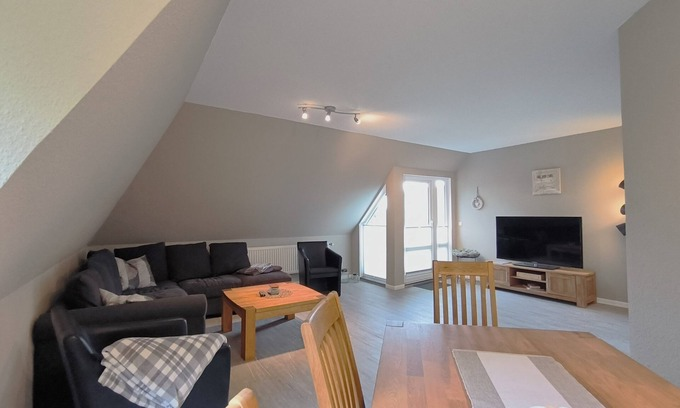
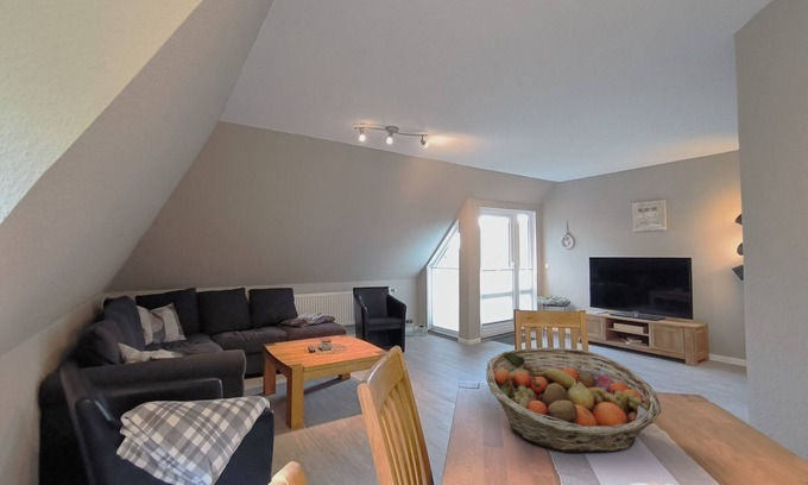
+ fruit basket [485,346,662,454]
